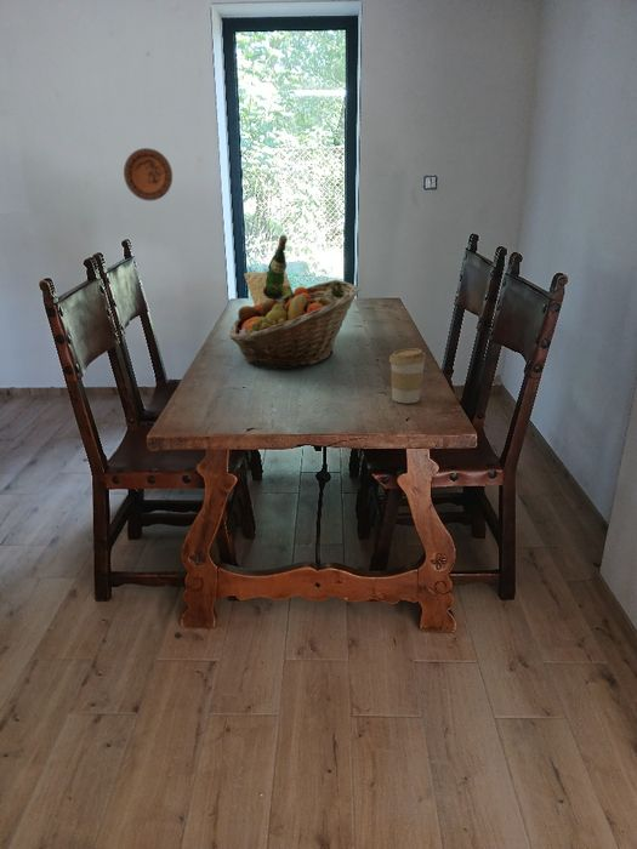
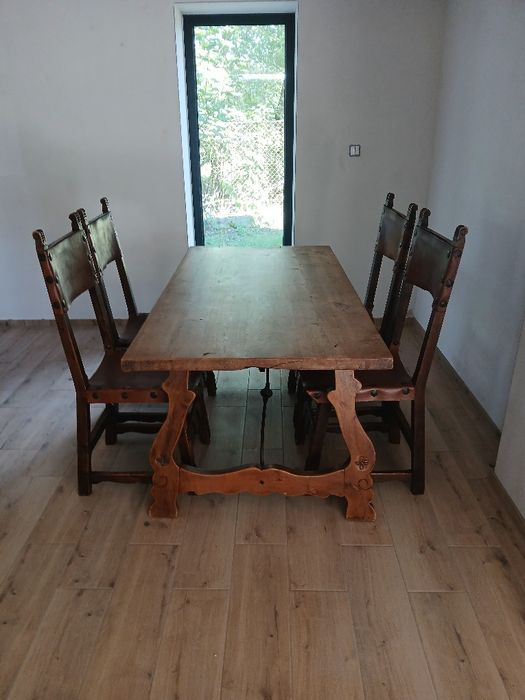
- decorative plate [123,147,174,201]
- fruit basket [228,279,360,370]
- bottle [244,234,294,306]
- coffee cup [388,347,427,404]
